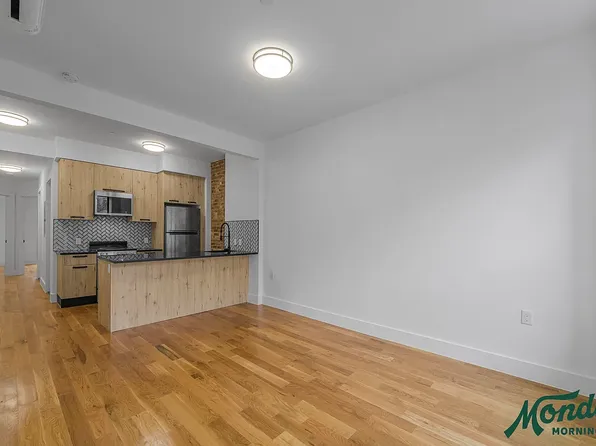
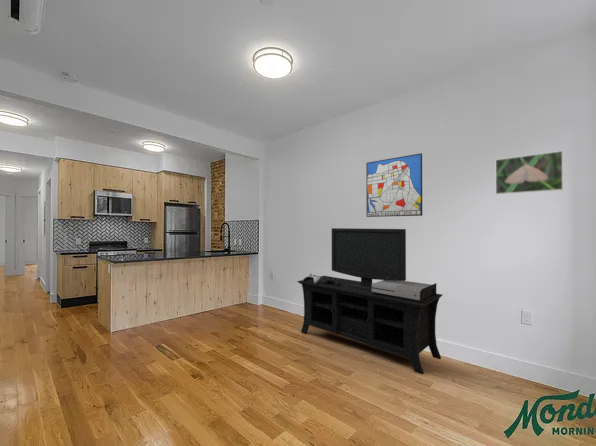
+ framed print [495,150,564,195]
+ wall art [365,152,423,218]
+ media console [296,227,443,376]
